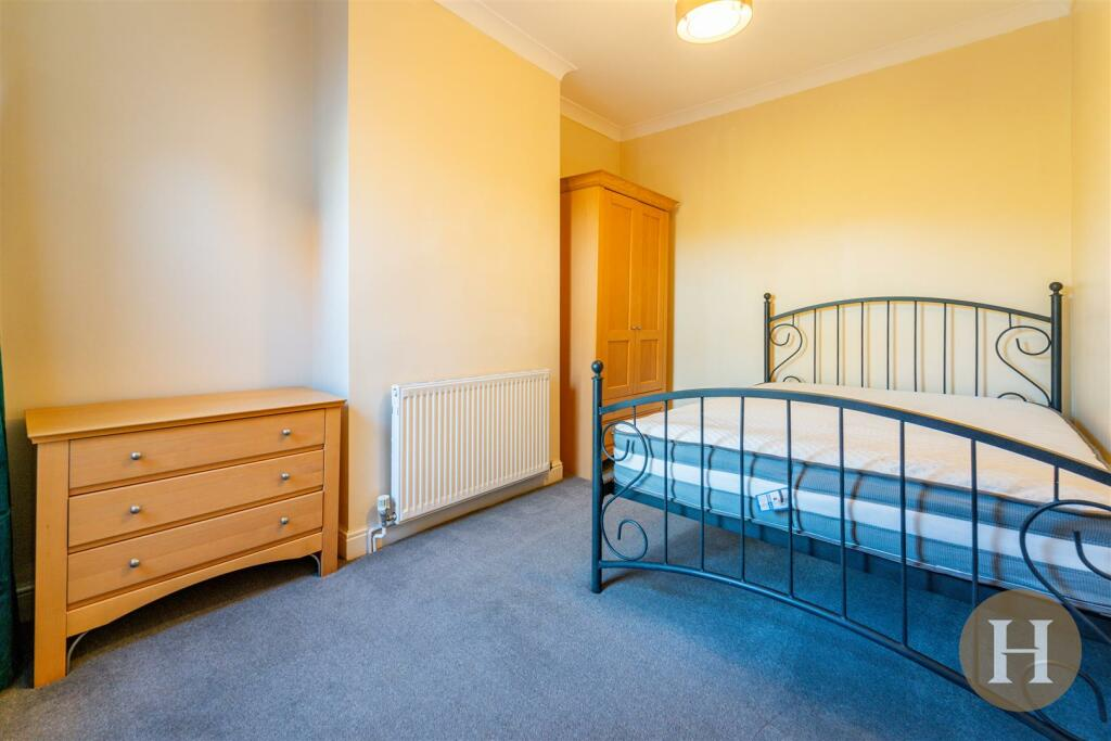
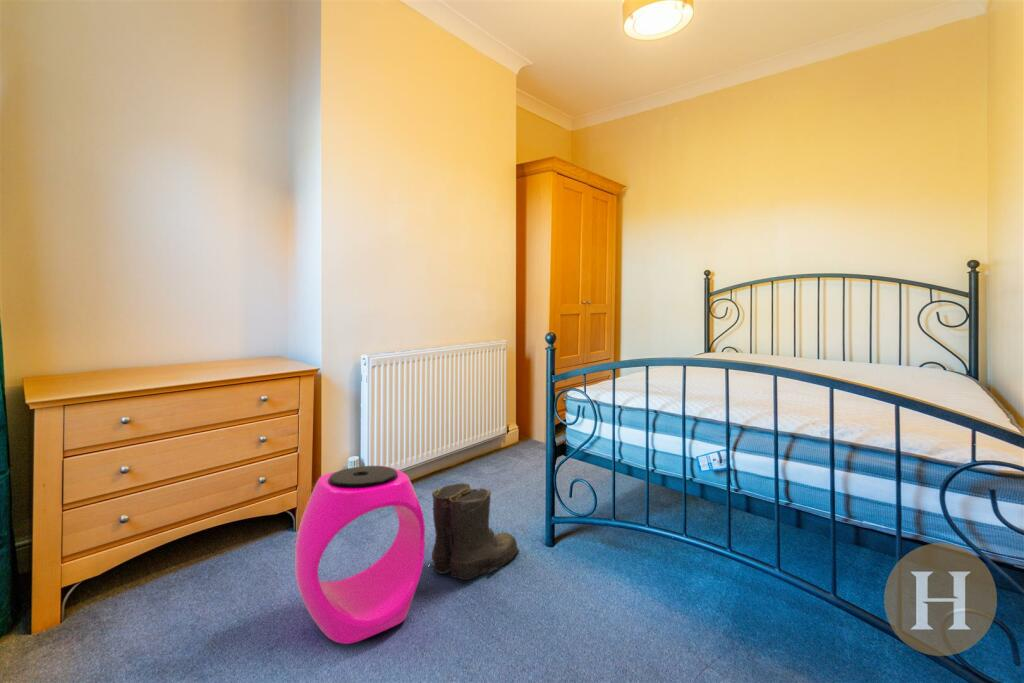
+ stool [294,465,426,645]
+ boots [431,482,520,581]
